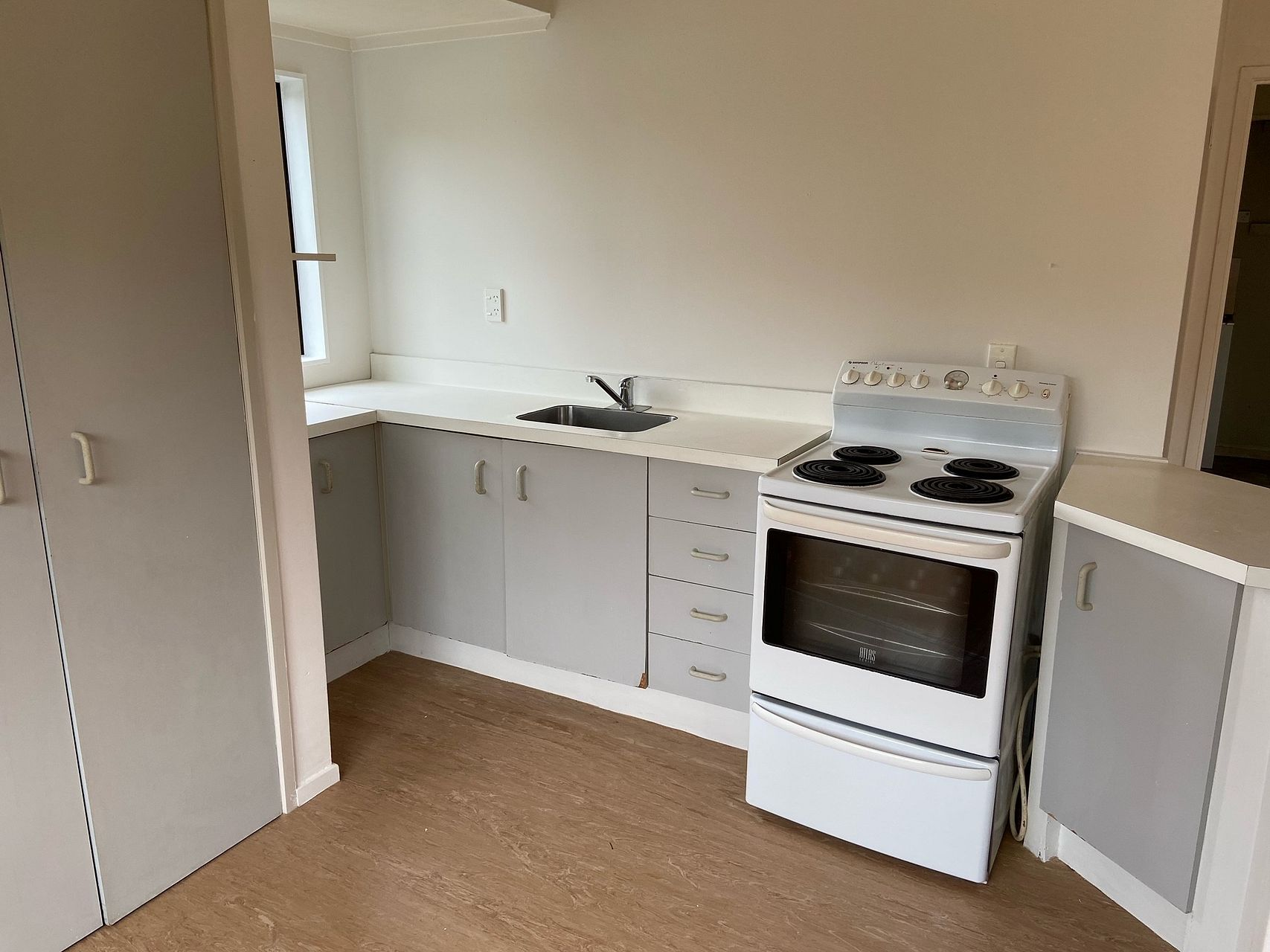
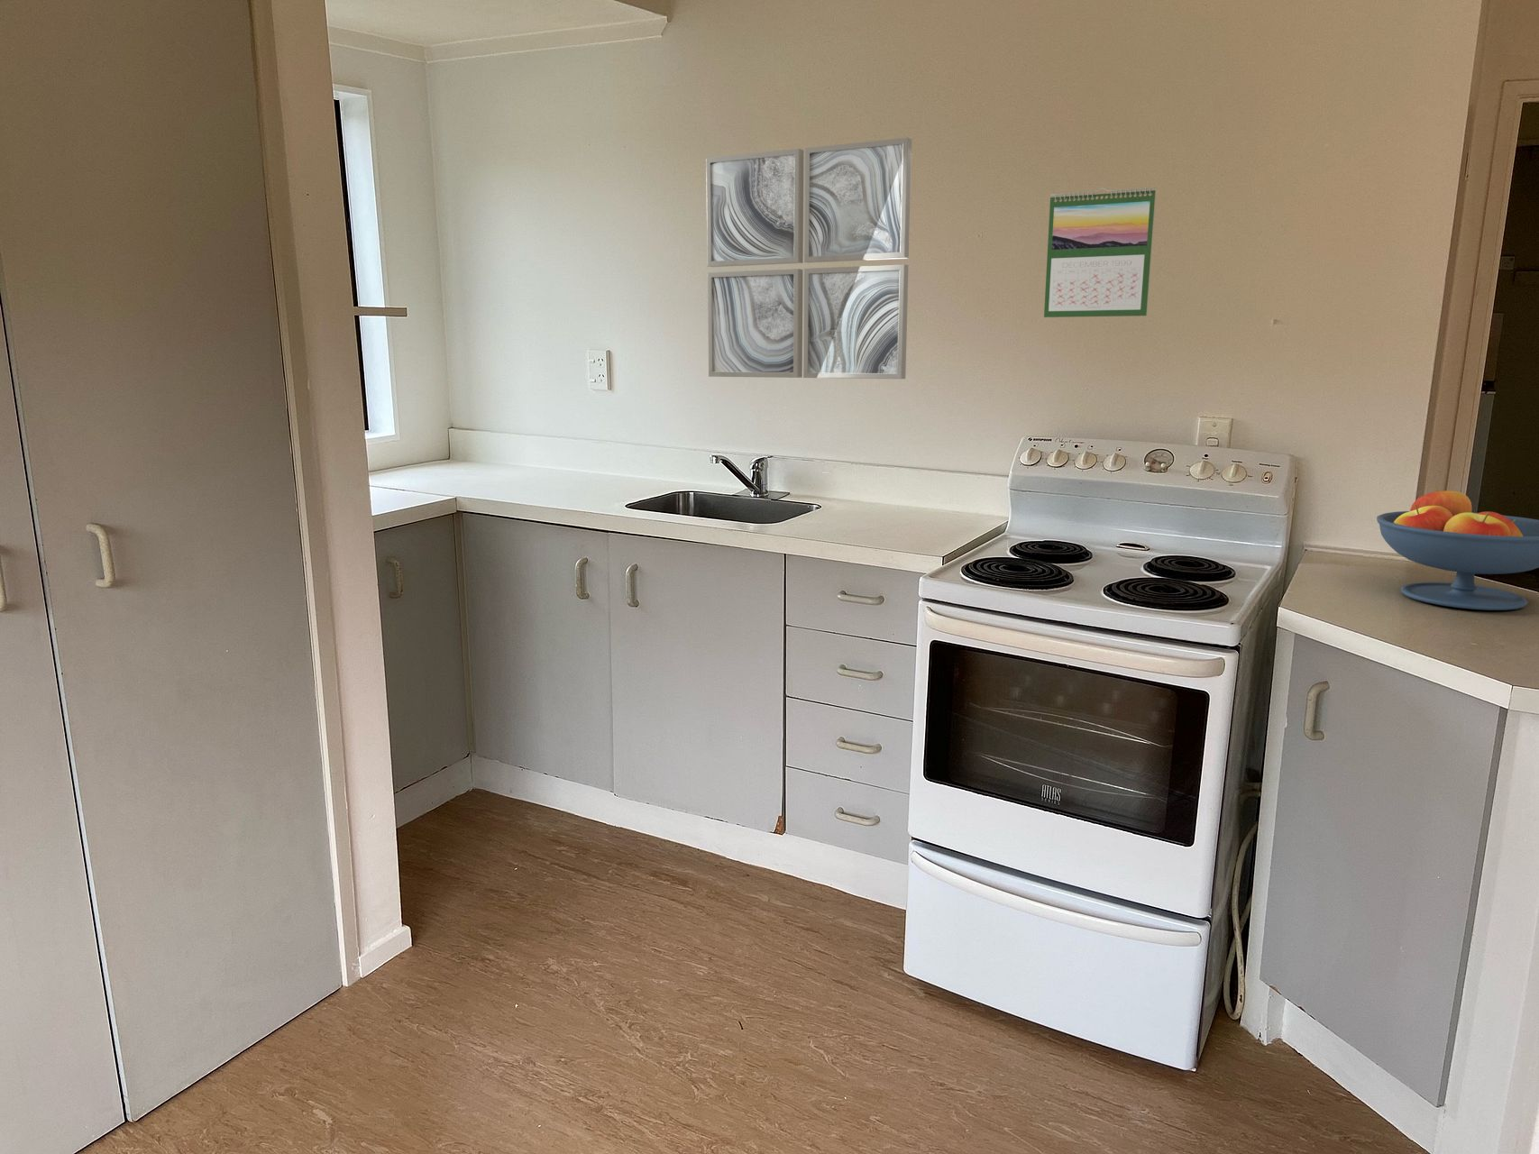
+ calendar [1043,185,1157,319]
+ fruit bowl [1375,487,1539,611]
+ wall art [705,137,912,379]
